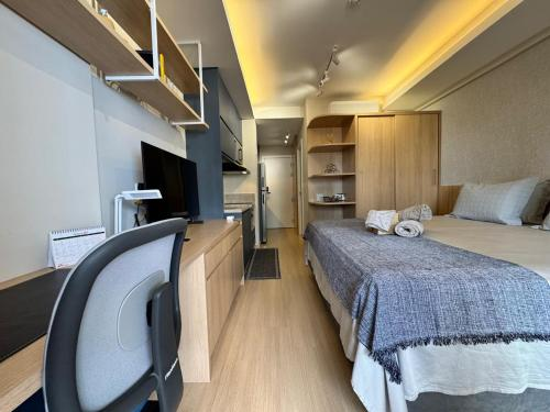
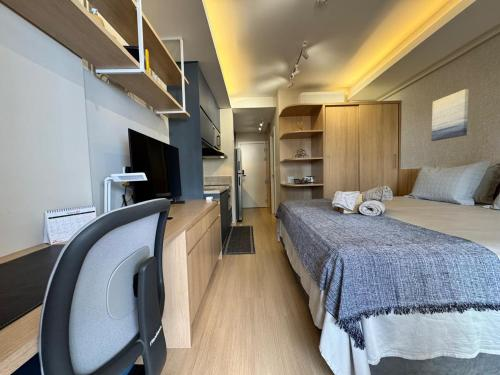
+ wall art [430,88,470,142]
